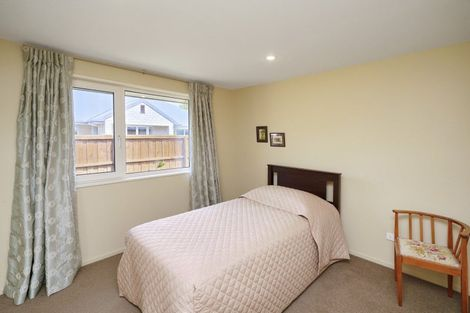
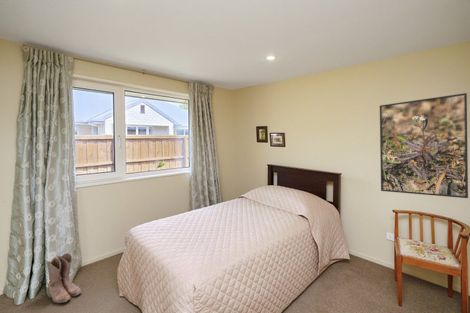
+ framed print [379,92,469,199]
+ boots [45,252,82,304]
